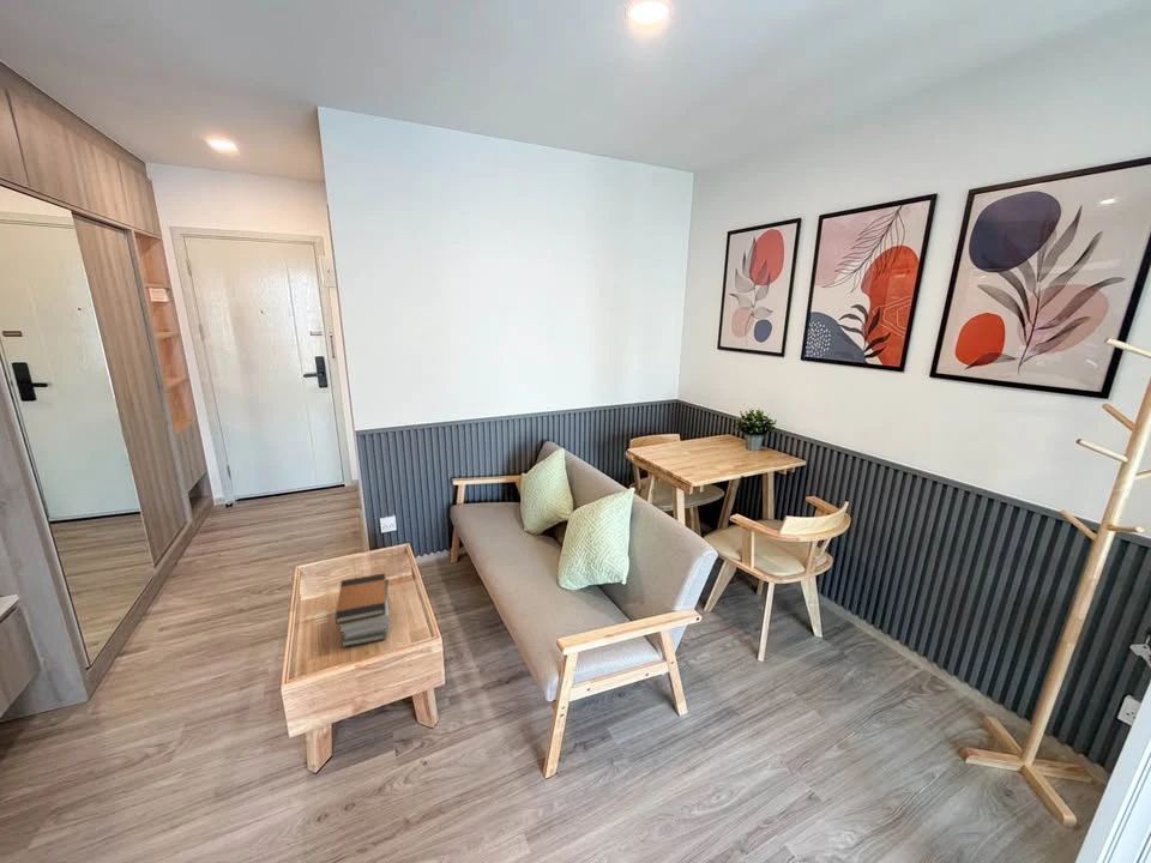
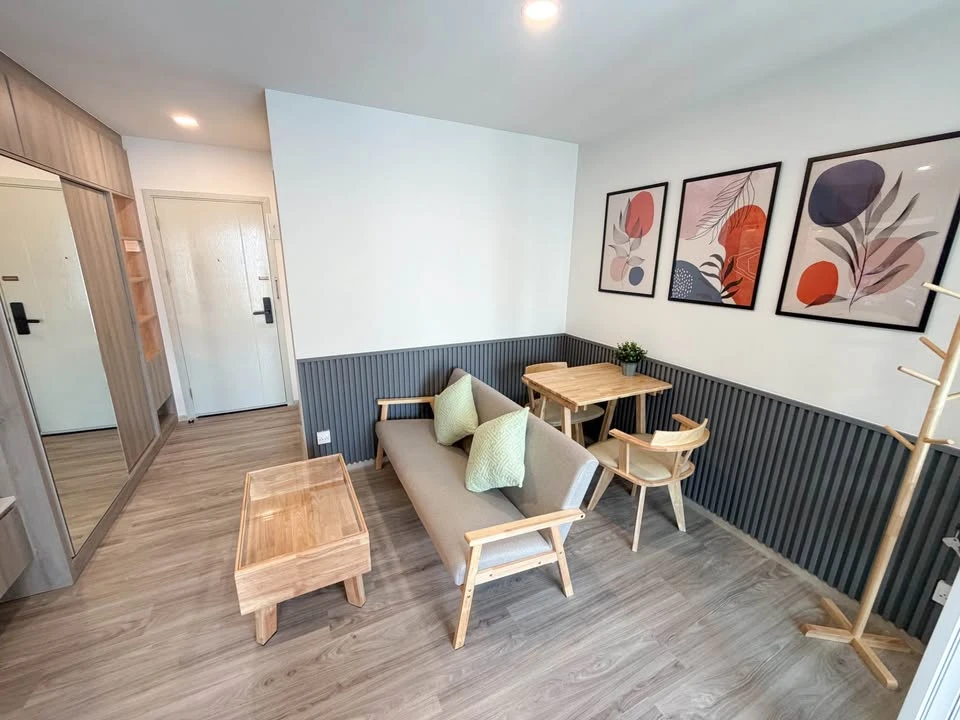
- book stack [335,572,391,648]
